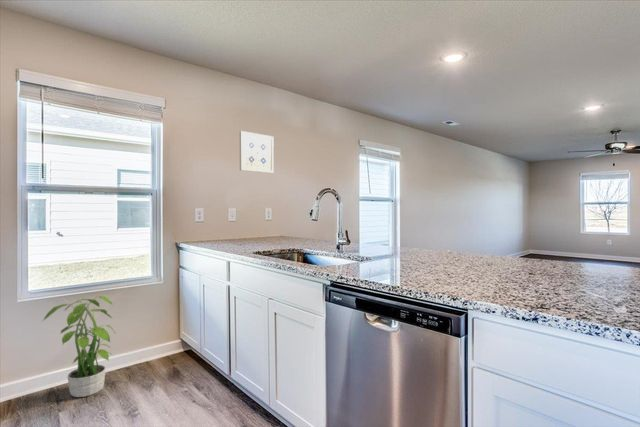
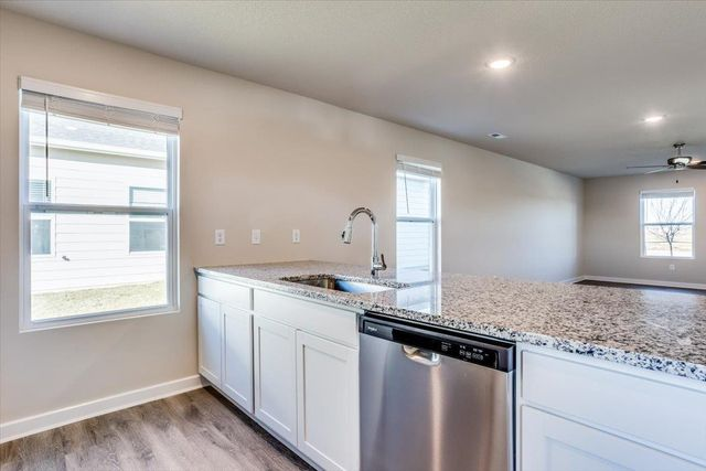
- potted plant [41,294,116,398]
- wall art [239,130,275,174]
